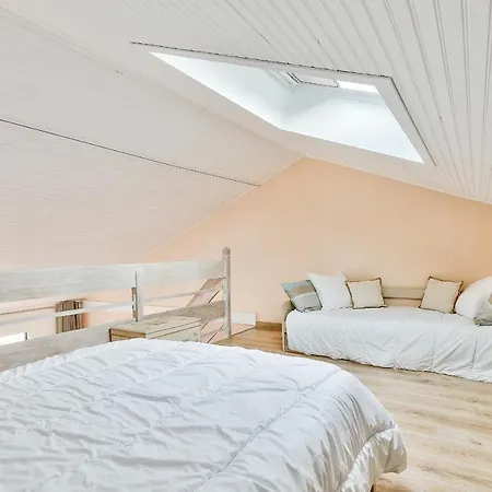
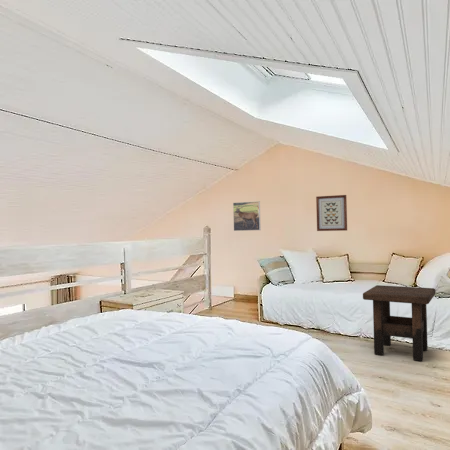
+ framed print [232,200,262,232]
+ wall art [315,194,348,232]
+ side table [362,284,436,362]
